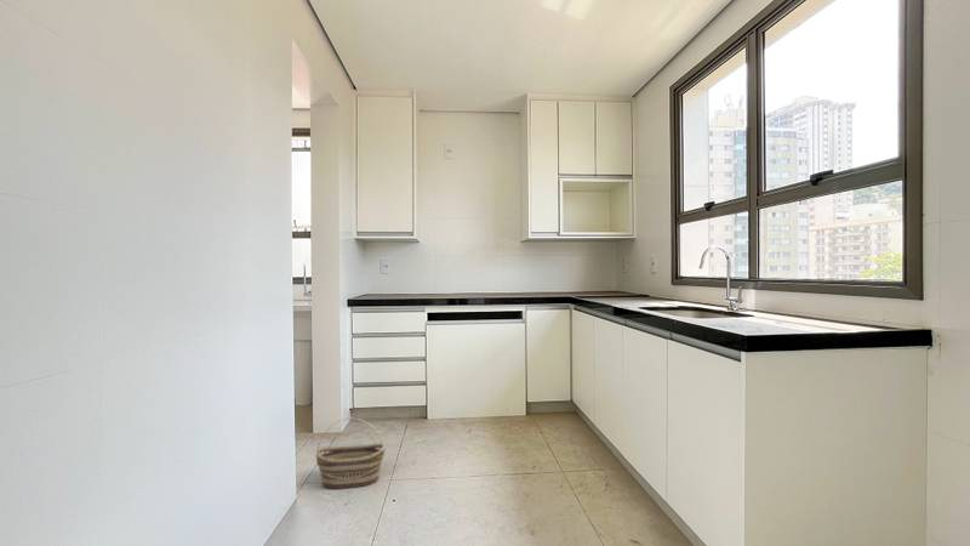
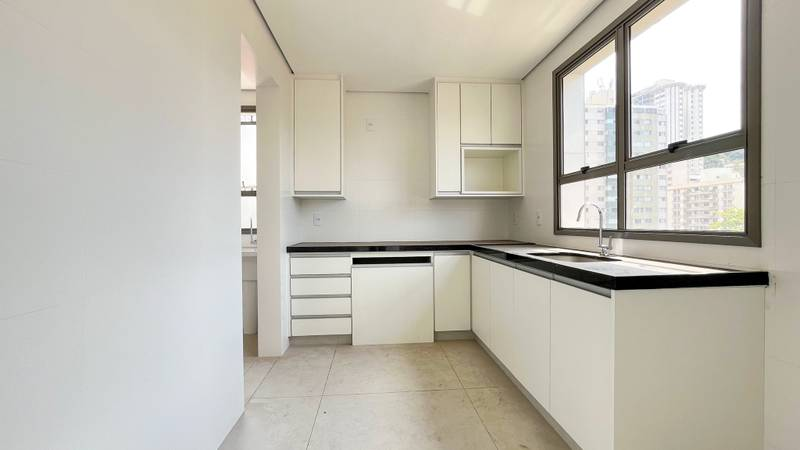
- basket [315,417,386,490]
